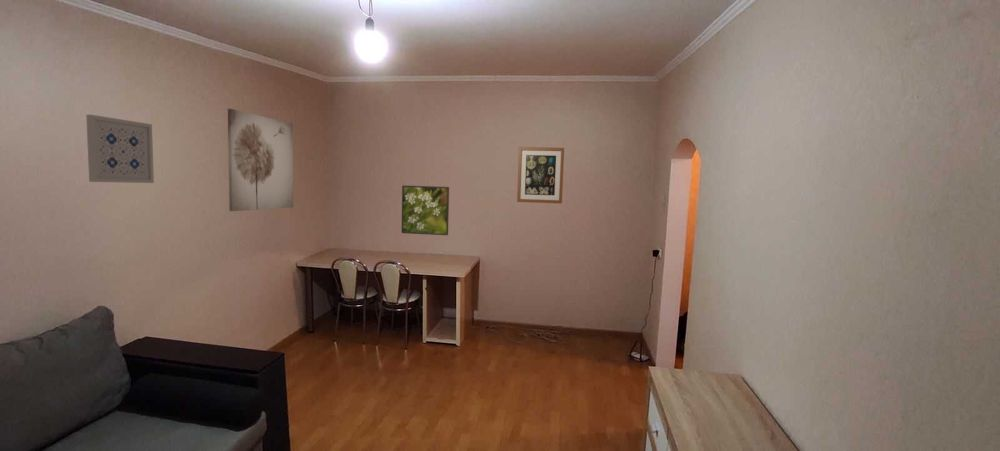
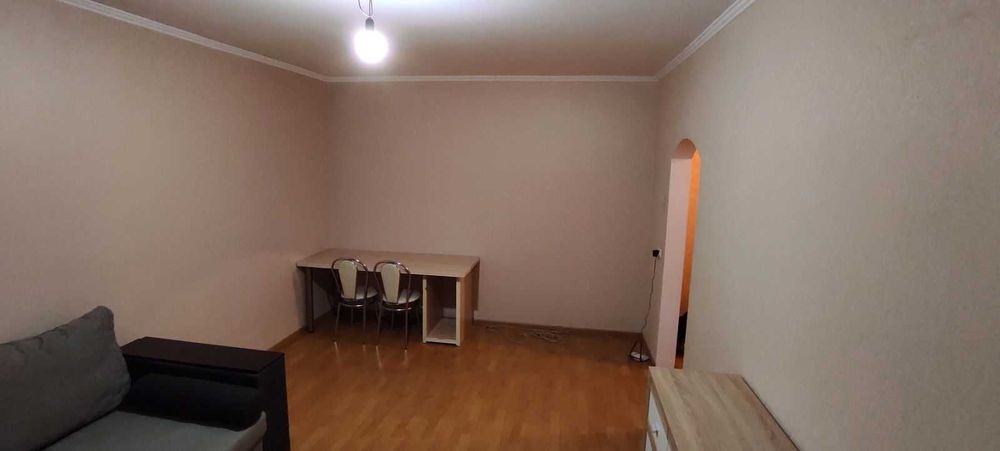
- wall art [85,114,155,184]
- wall art [227,108,294,212]
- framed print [401,184,450,236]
- wall art [516,146,565,204]
